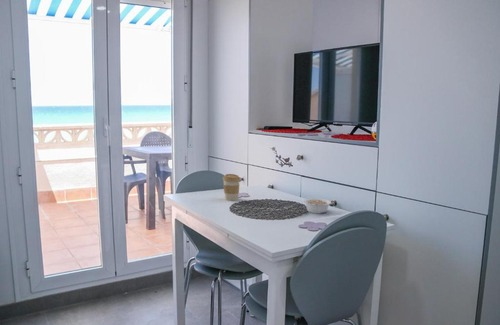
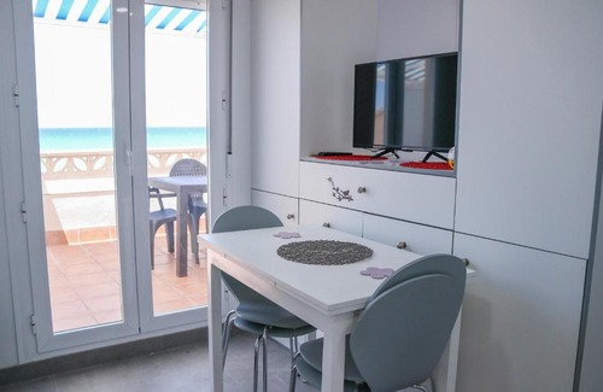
- legume [303,197,332,215]
- coffee cup [222,173,241,202]
